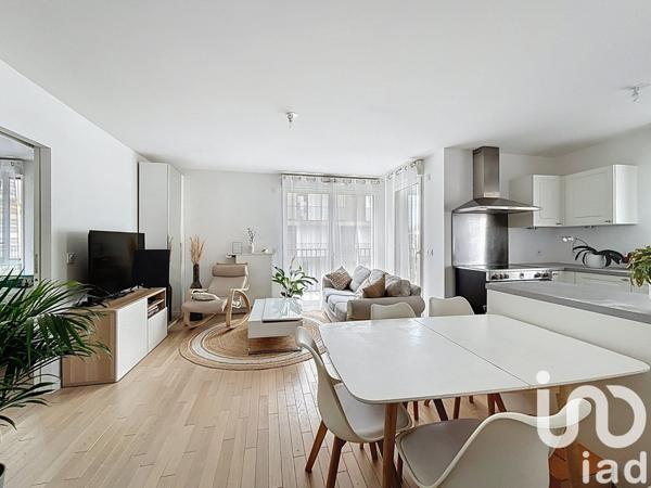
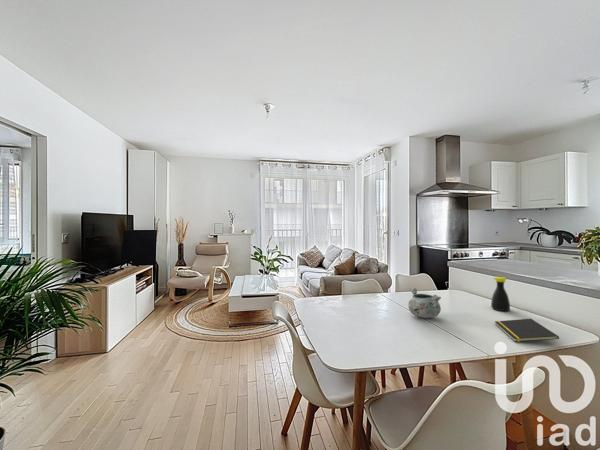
+ notepad [494,318,560,343]
+ decorative bowl [407,287,442,319]
+ bottle [490,276,511,312]
